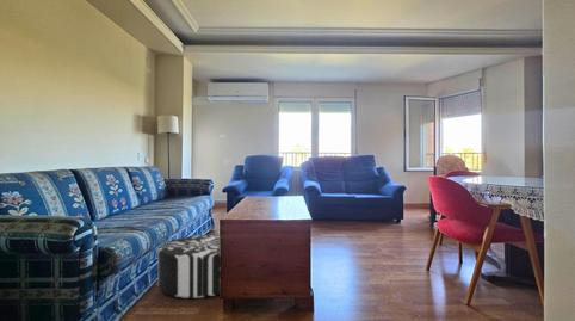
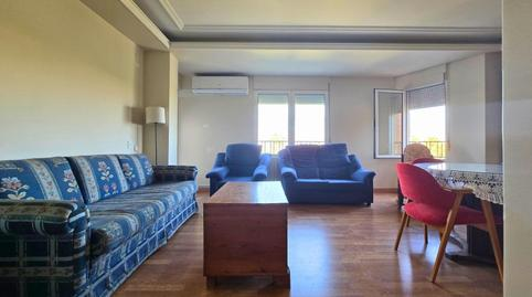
- pouf [156,234,222,300]
